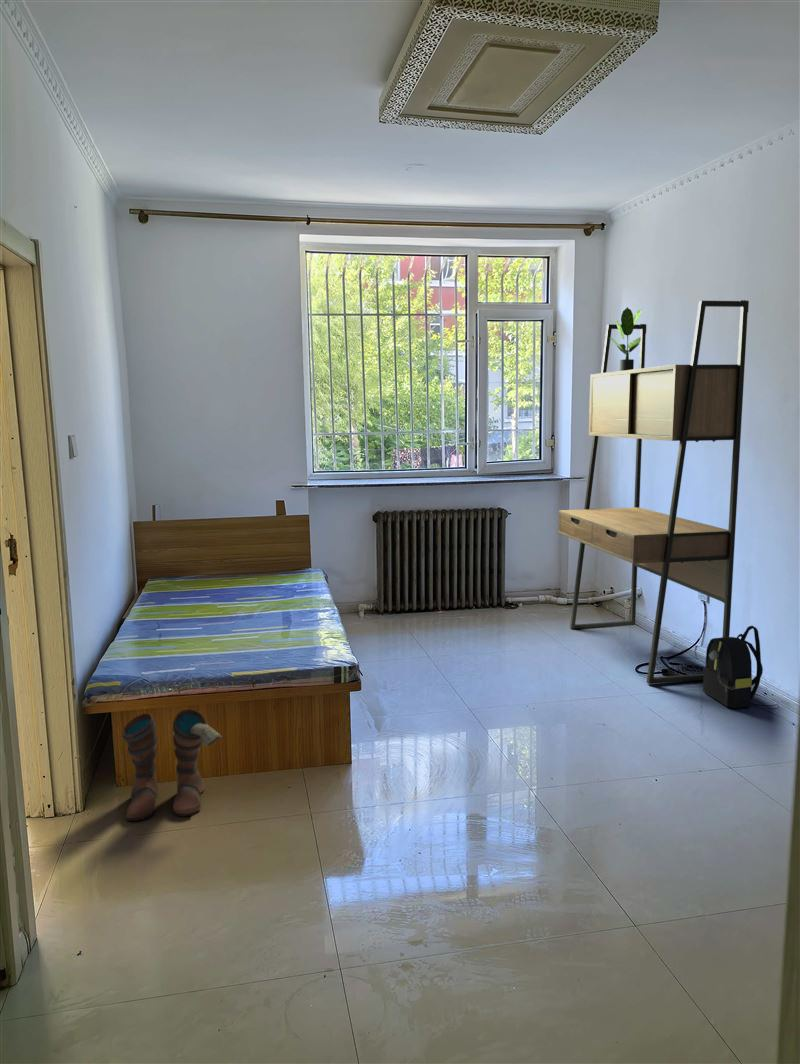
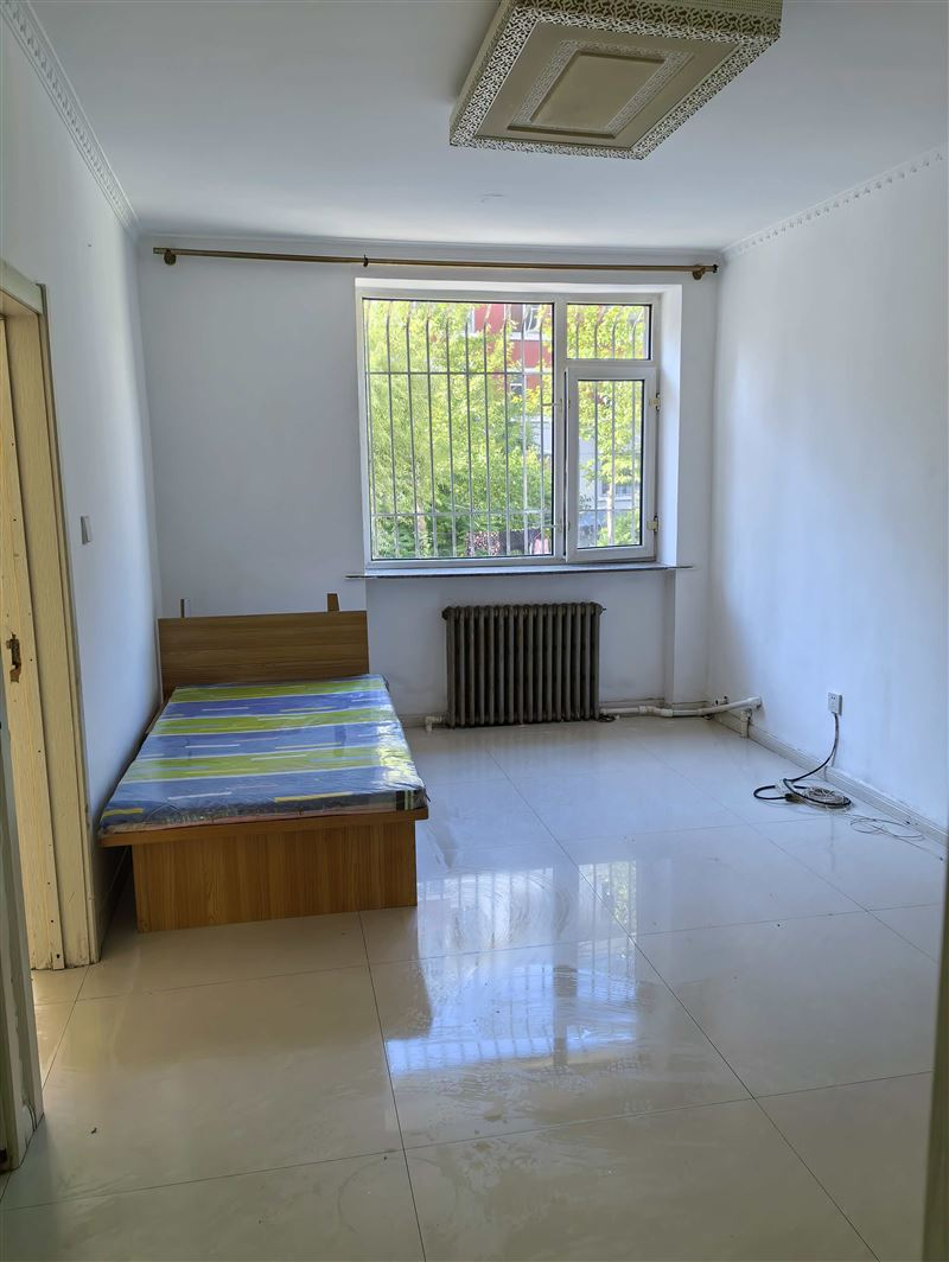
- backpack [702,625,764,709]
- boots [121,708,224,822]
- desk [558,299,750,685]
- potted plant [610,306,644,371]
